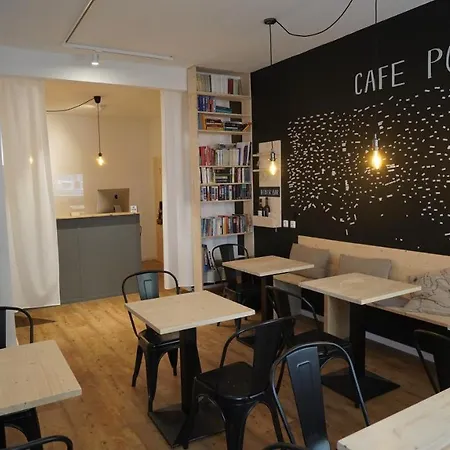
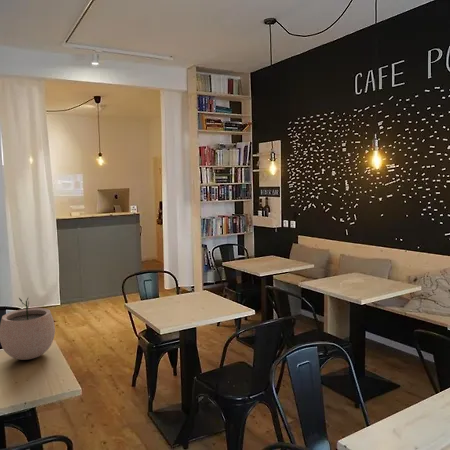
+ plant pot [0,297,56,361]
